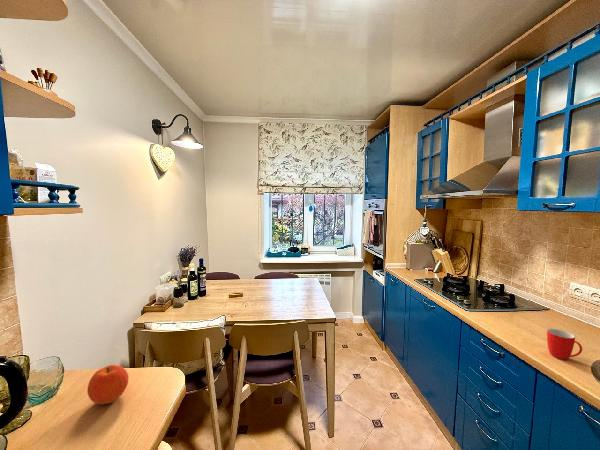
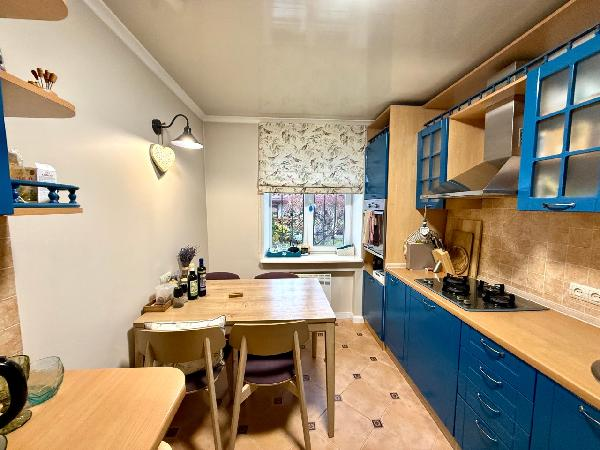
- fruit [86,364,129,405]
- mug [546,328,583,361]
